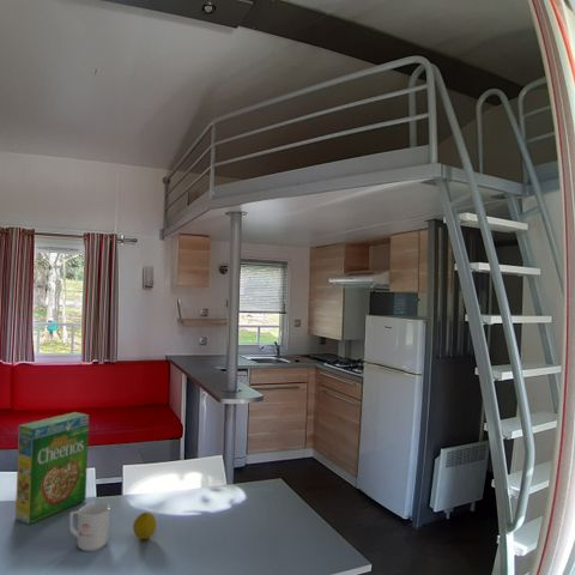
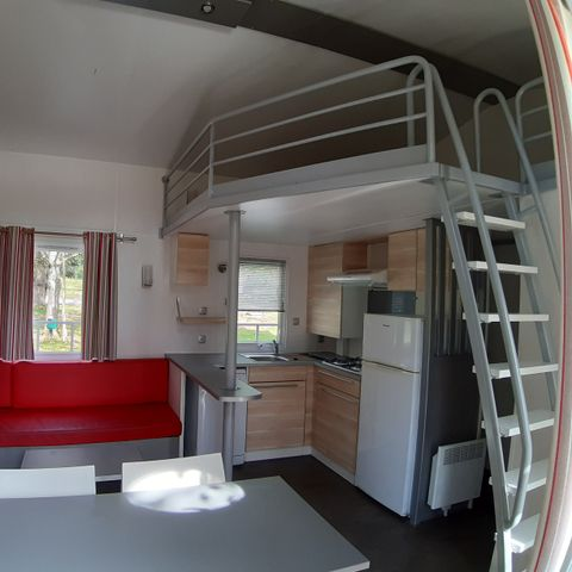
- mug [68,501,110,552]
- fruit [132,512,157,540]
- cereal box [14,411,90,526]
